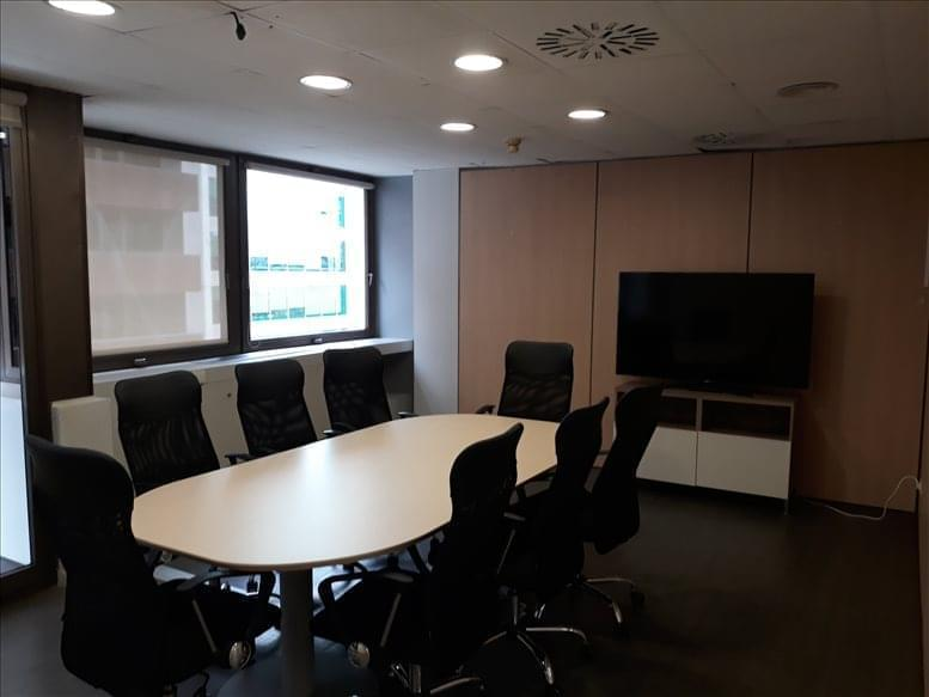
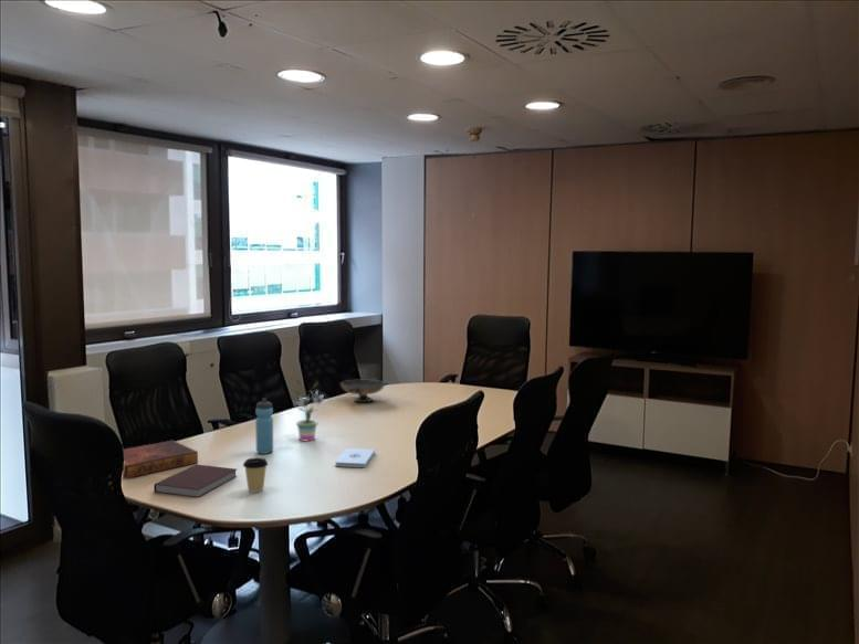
+ potted plant [293,377,327,442]
+ notepad [335,447,376,468]
+ decorative bowl [339,378,387,403]
+ water bottle [254,398,274,455]
+ coffee cup [242,456,269,494]
+ notebook [153,464,238,498]
+ book [122,440,199,479]
